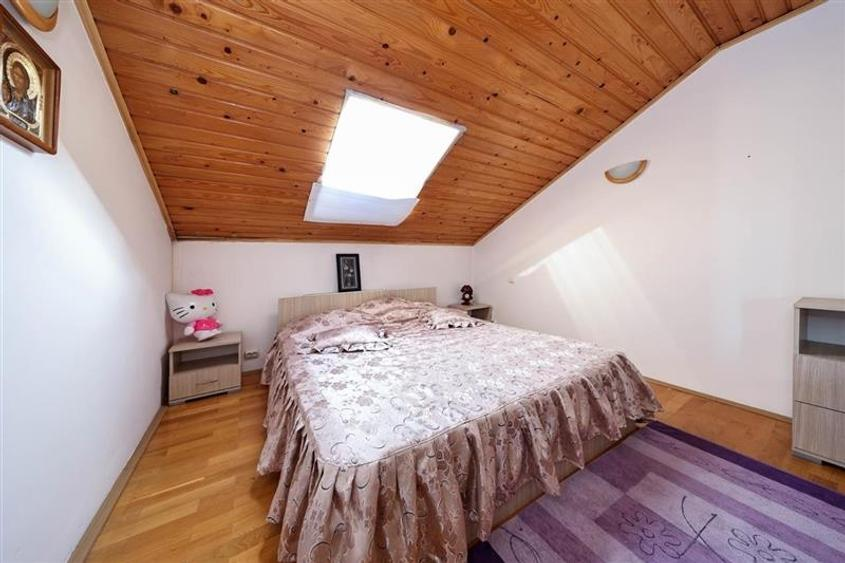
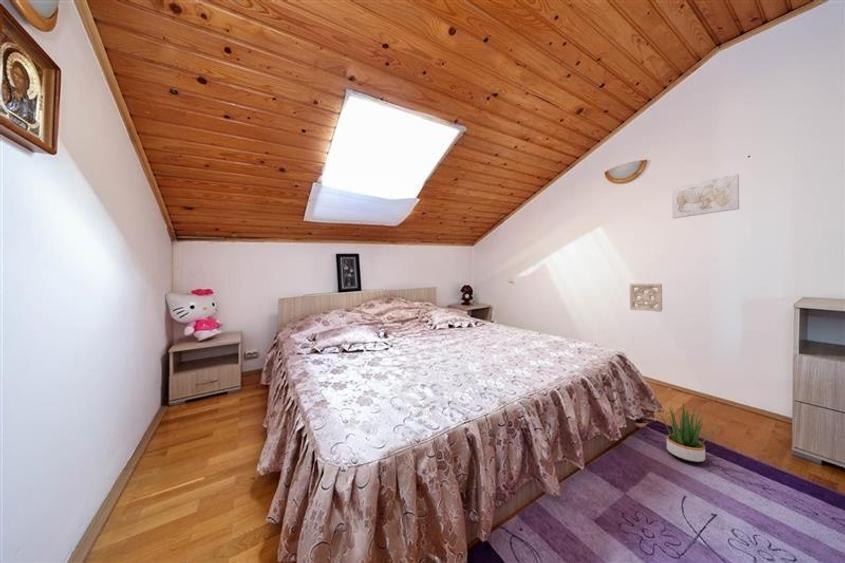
+ potted plant [653,402,725,463]
+ wall ornament [629,283,663,313]
+ wall art [671,173,740,219]
